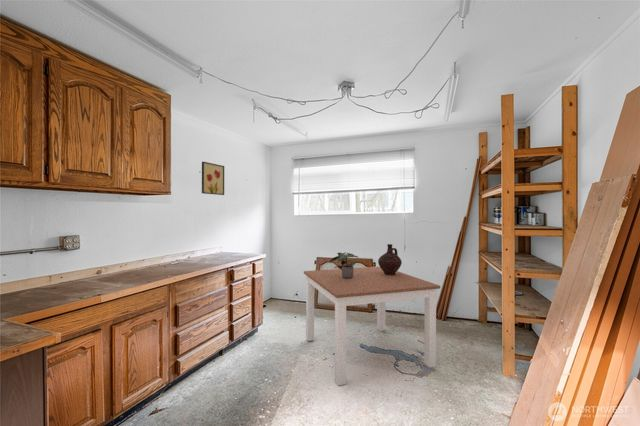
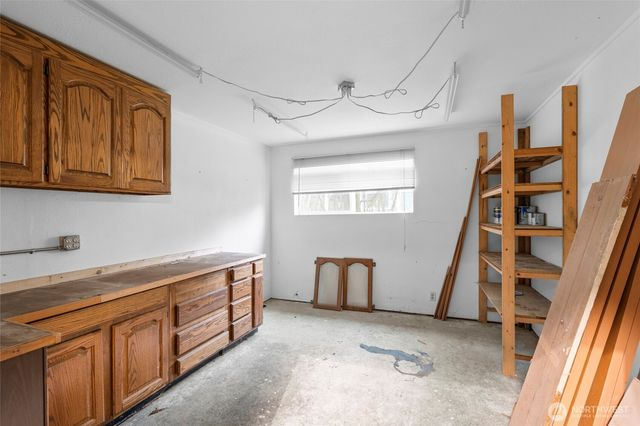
- wall art [201,161,225,196]
- dining table [303,266,441,387]
- potted plant [329,251,360,279]
- ceramic jug [377,243,403,275]
